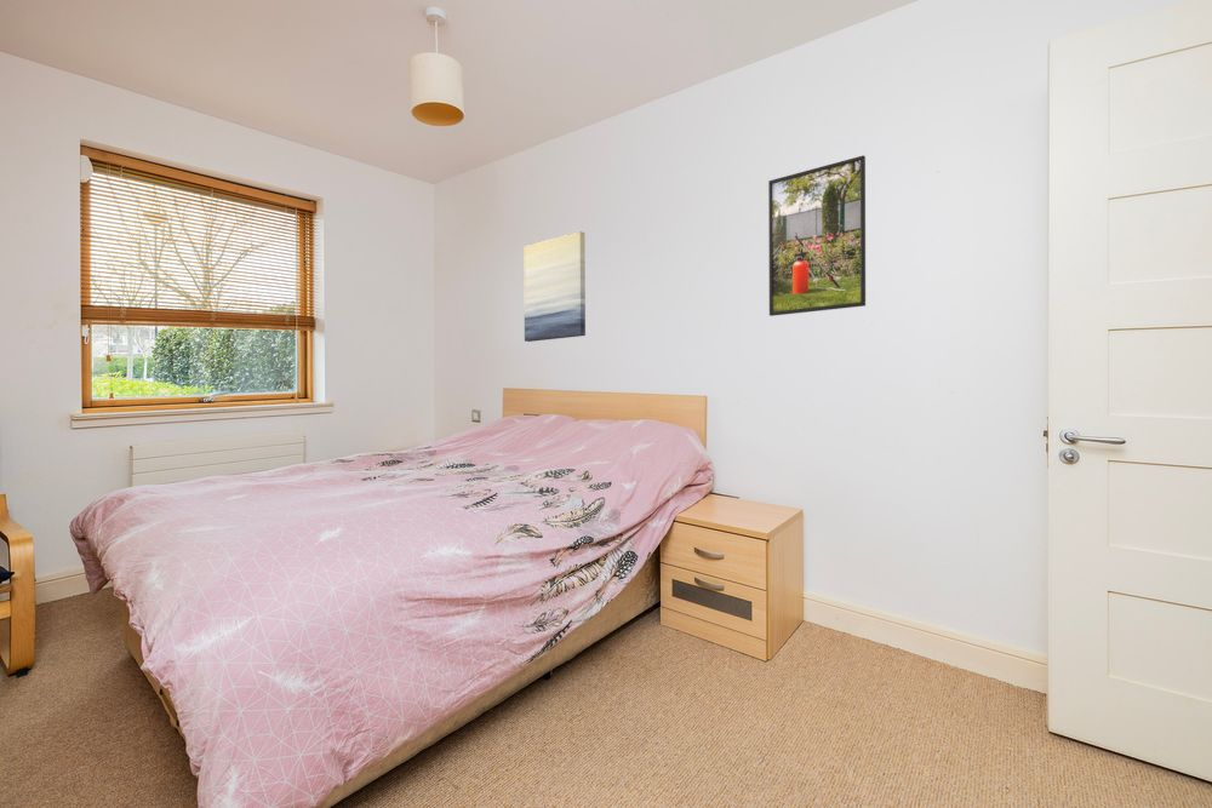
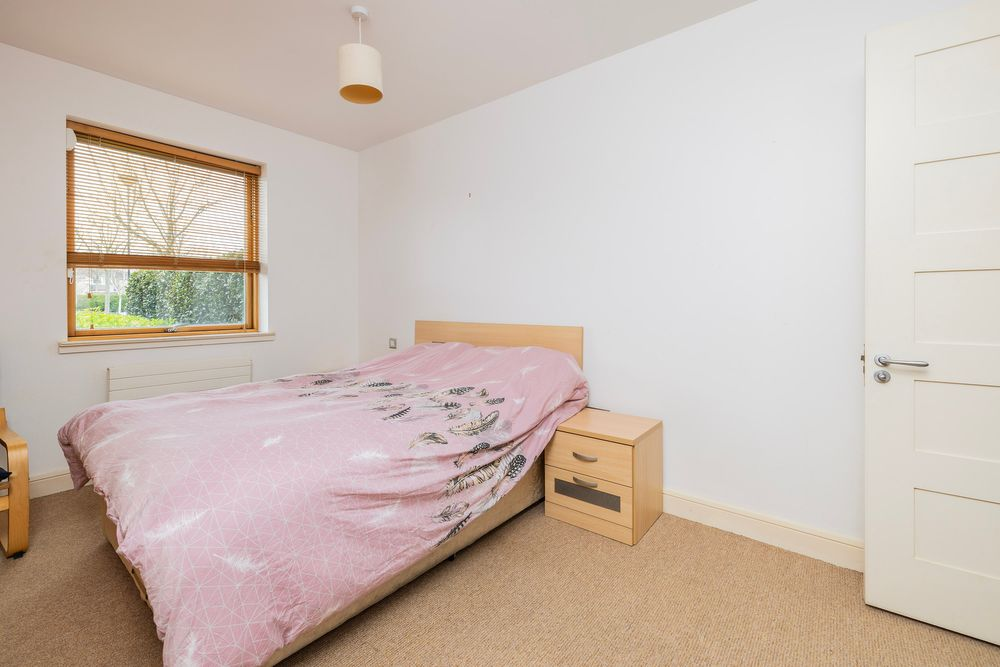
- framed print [767,154,867,317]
- wall art [522,230,587,343]
